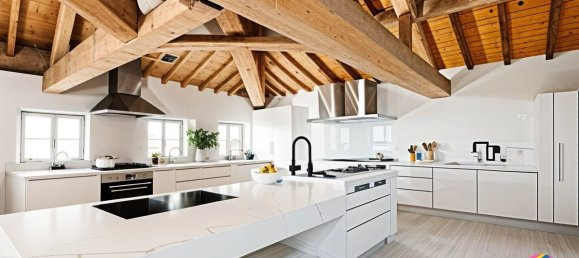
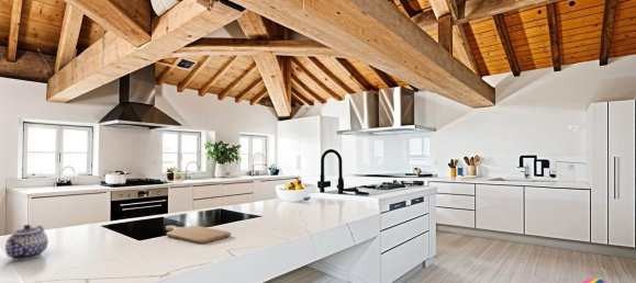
+ teapot [4,224,49,261]
+ chopping board [165,225,232,245]
